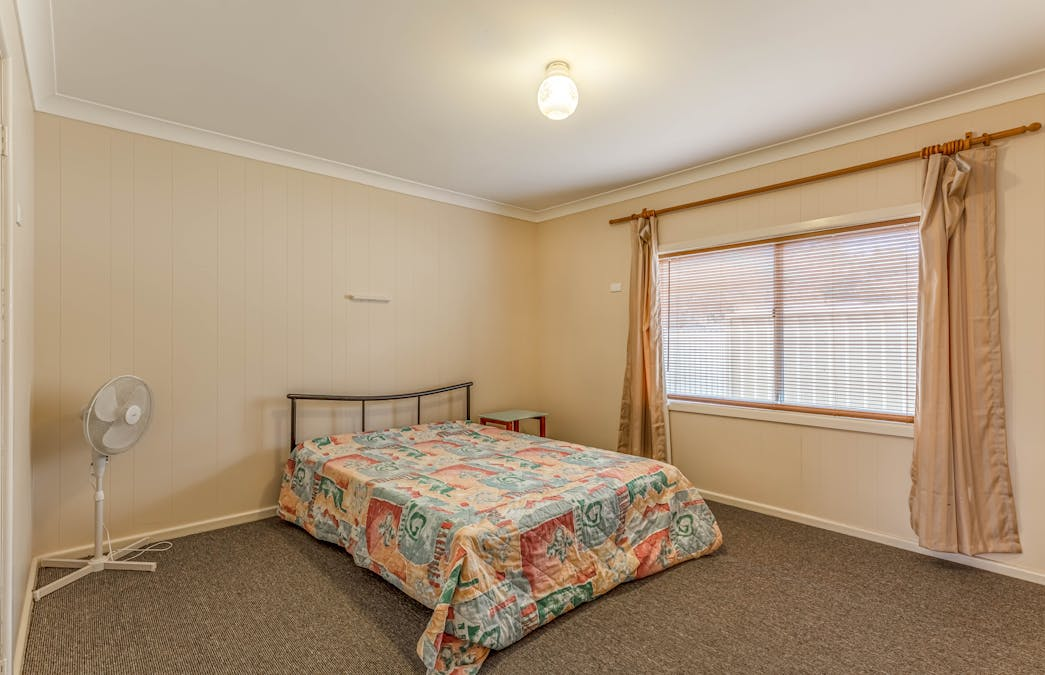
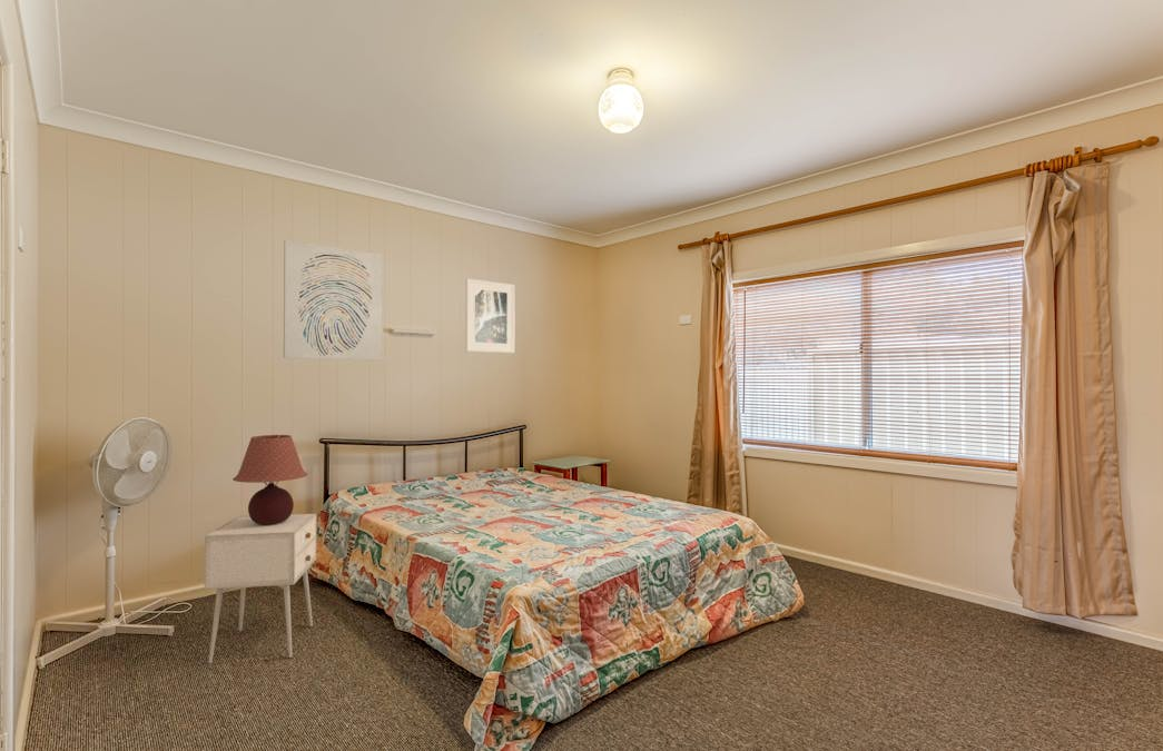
+ table lamp [231,434,309,525]
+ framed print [464,277,516,354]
+ wall art [283,239,384,360]
+ nightstand [204,513,317,664]
